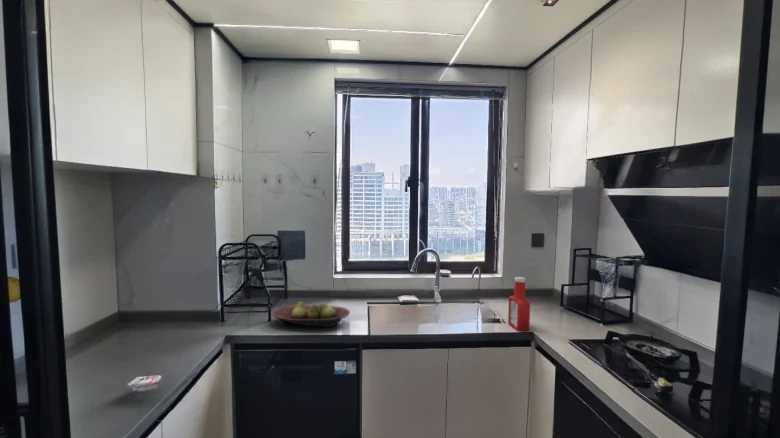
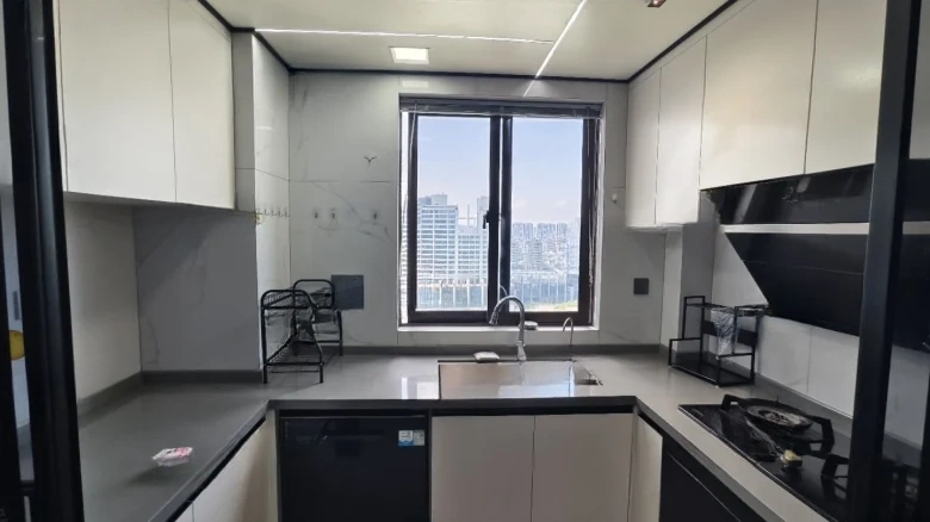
- soap bottle [507,276,531,333]
- fruit bowl [271,301,351,328]
